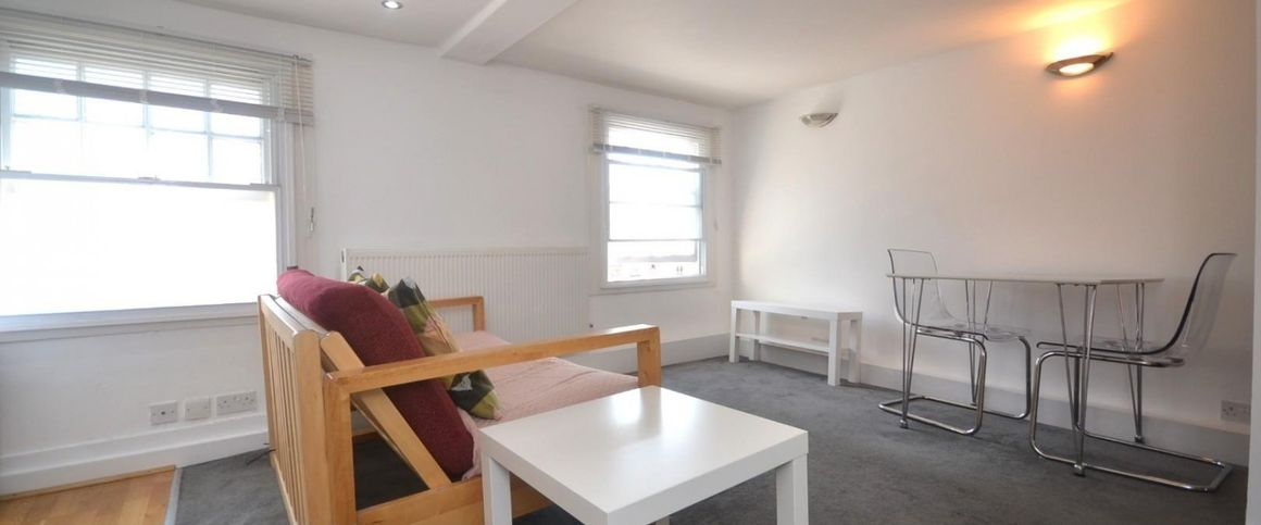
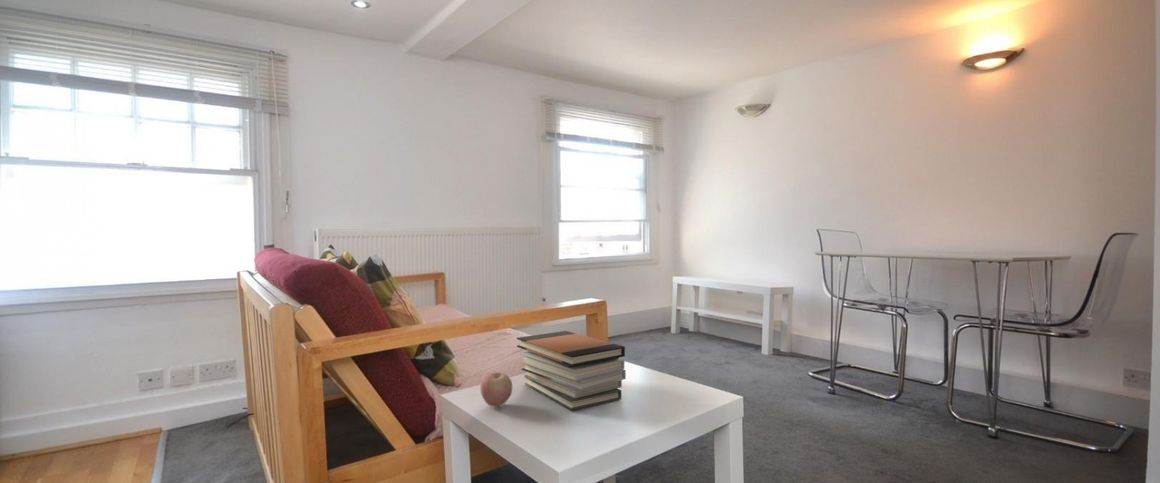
+ book stack [516,330,627,411]
+ apple [479,371,513,408]
